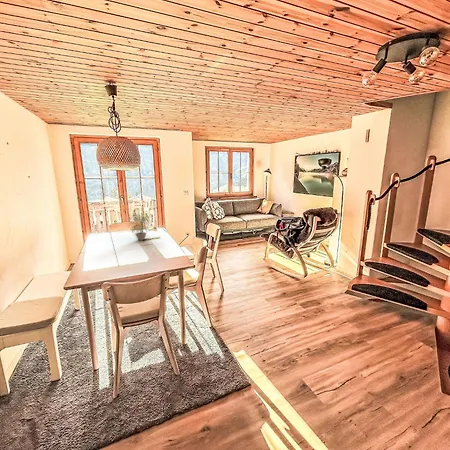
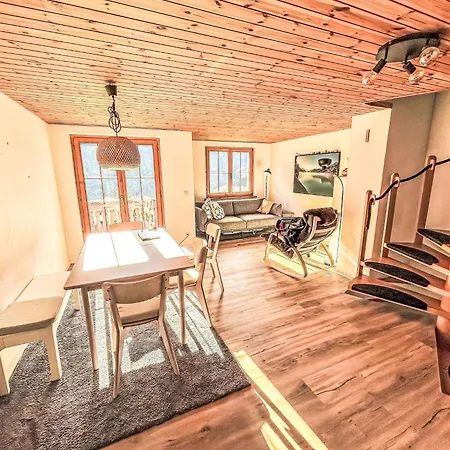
- potted plant [125,210,153,241]
